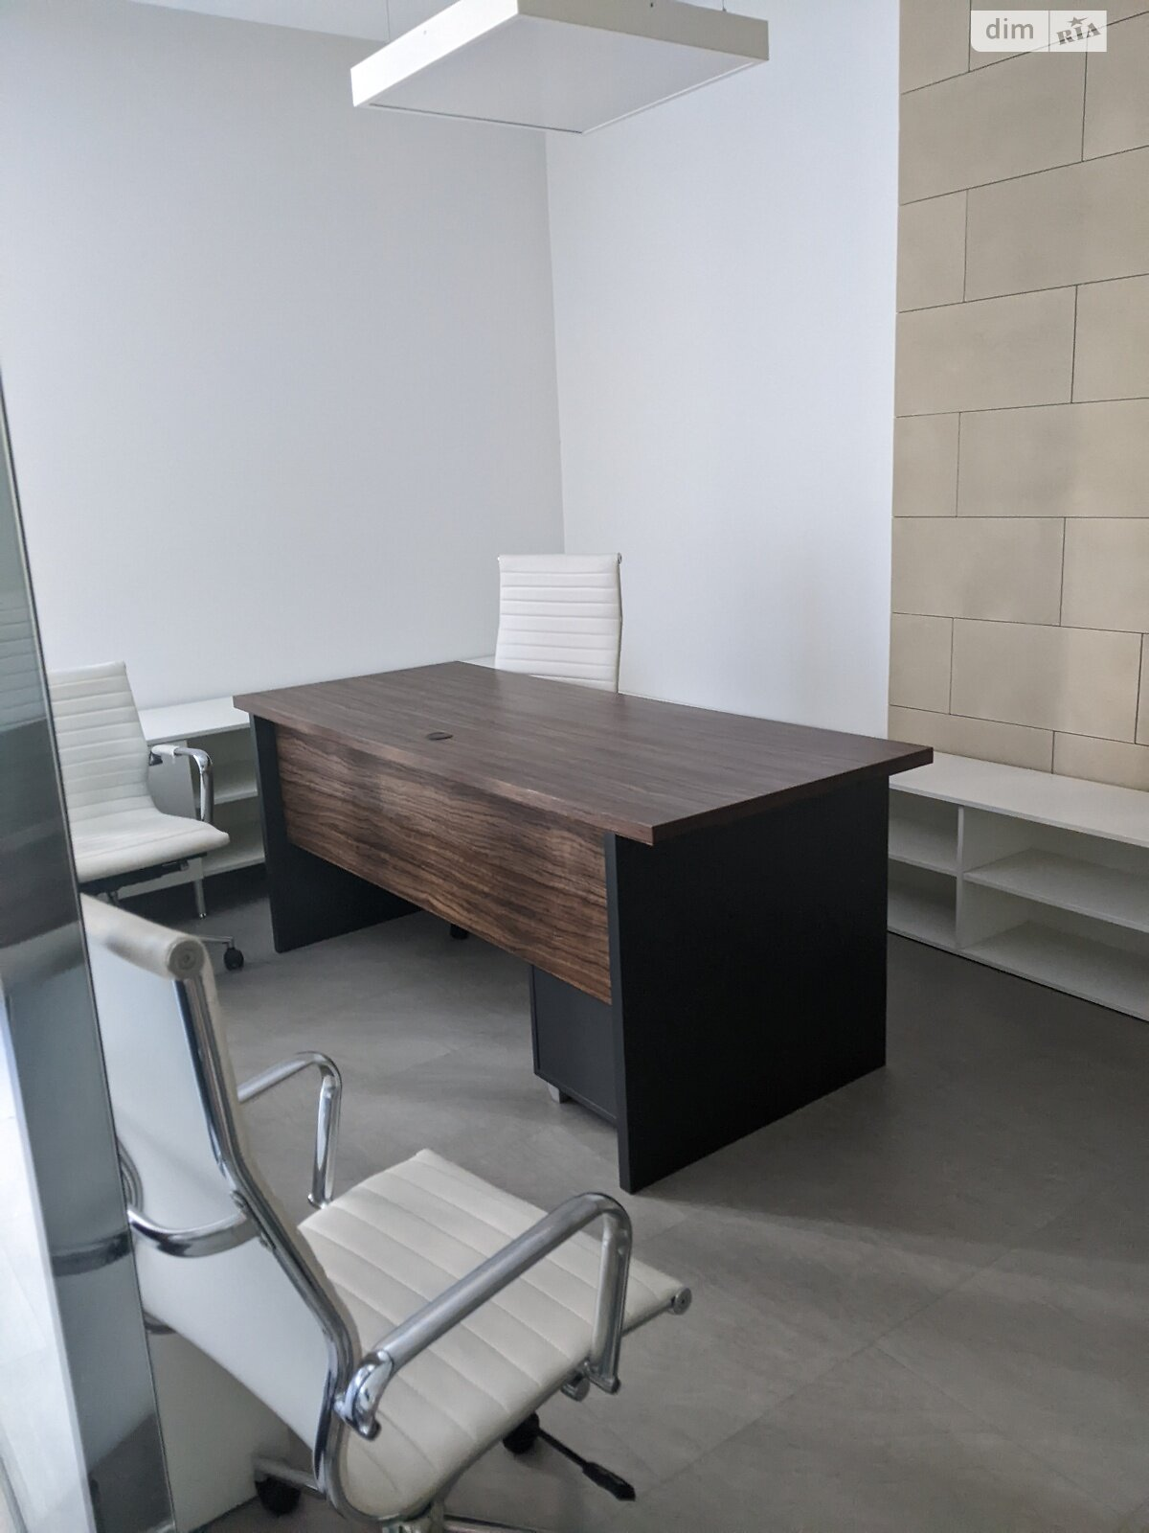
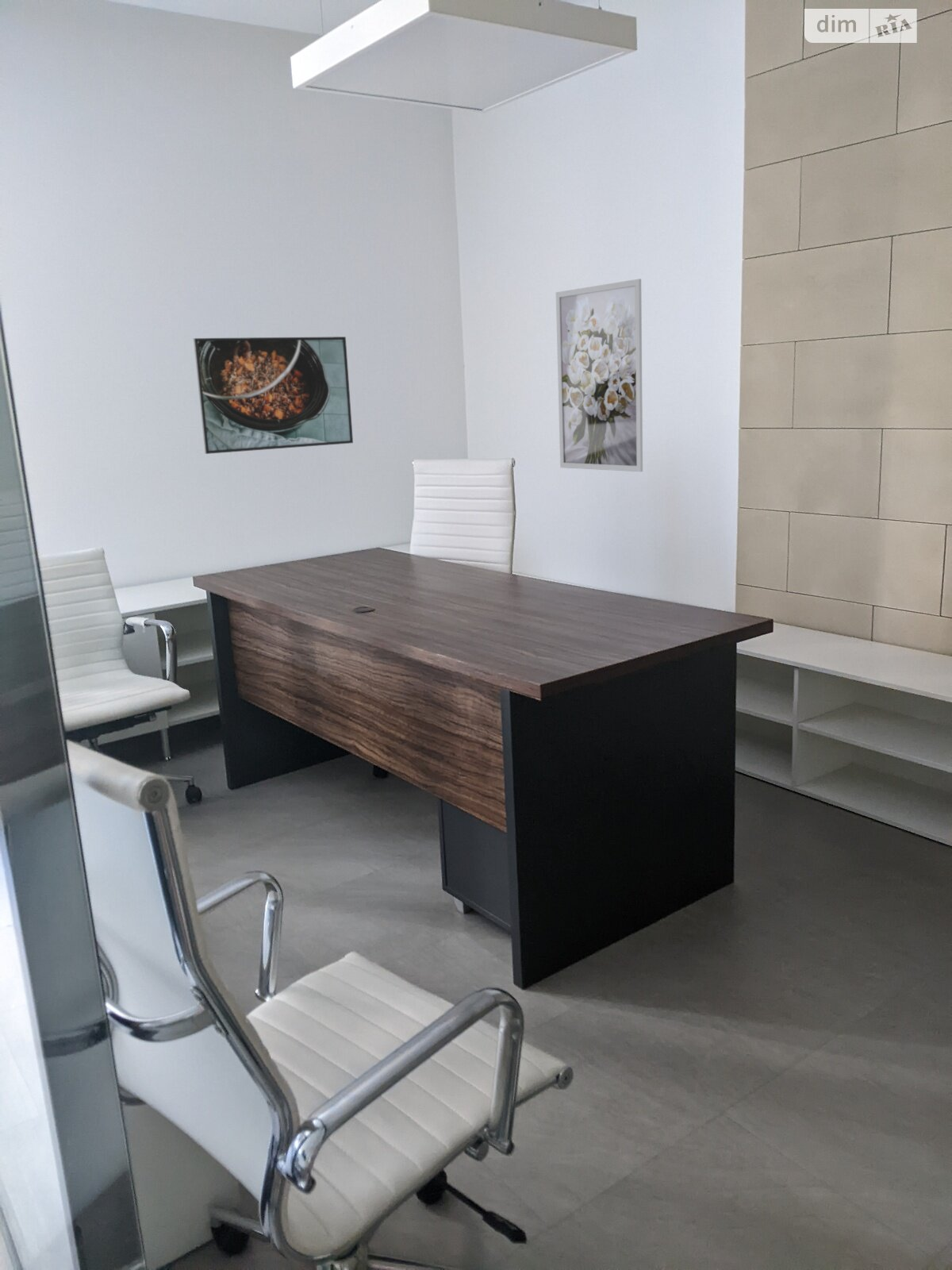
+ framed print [193,336,354,455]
+ wall art [555,278,643,472]
